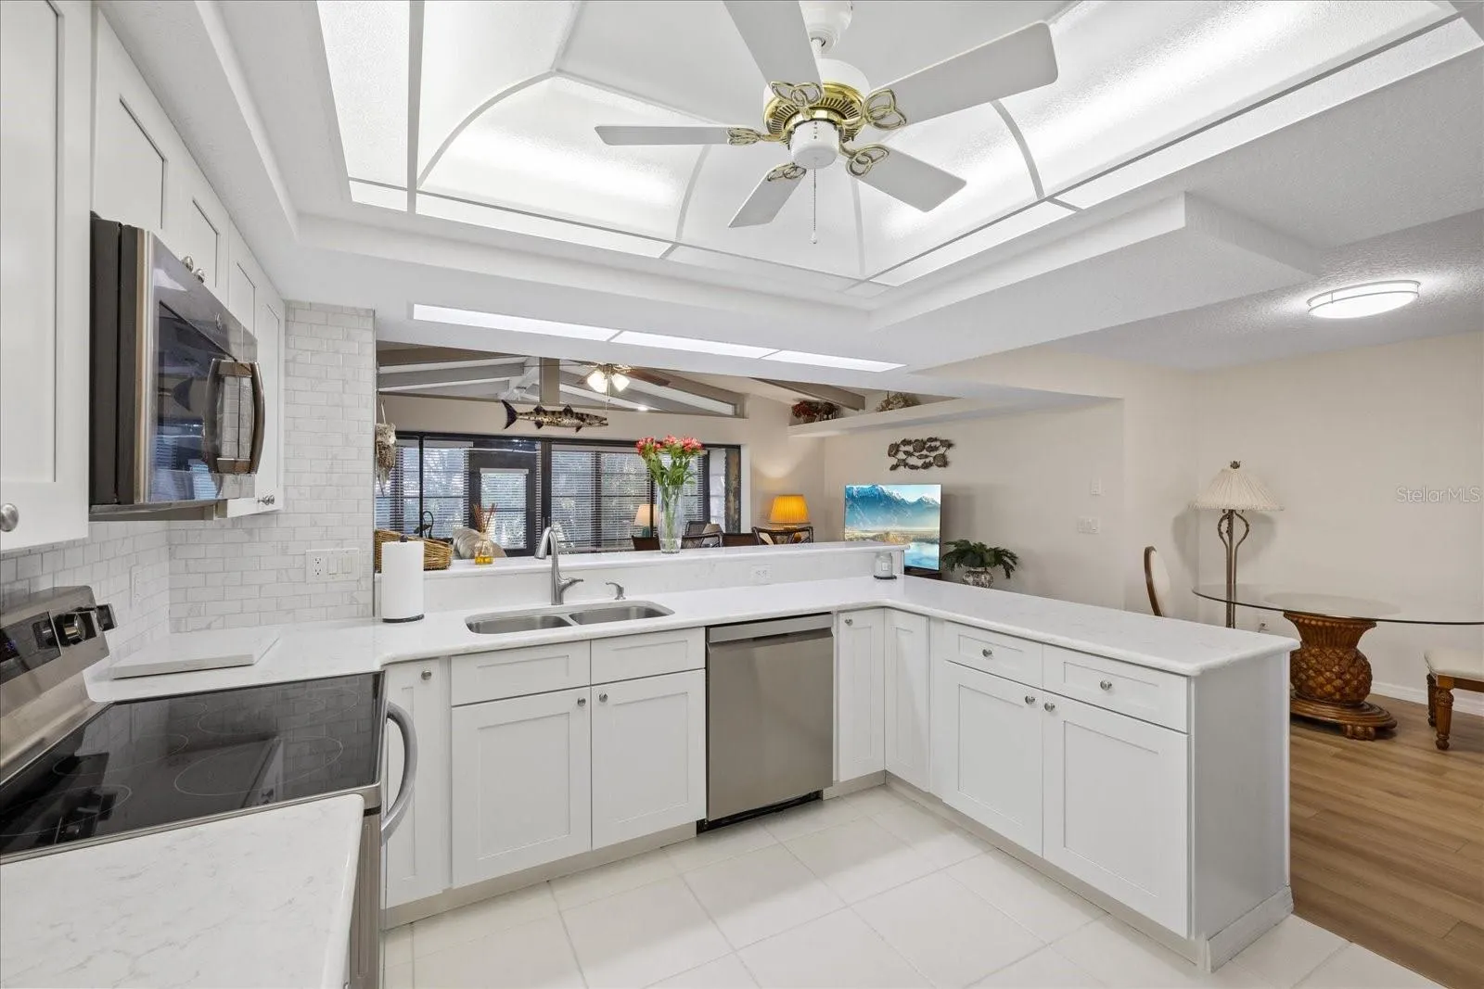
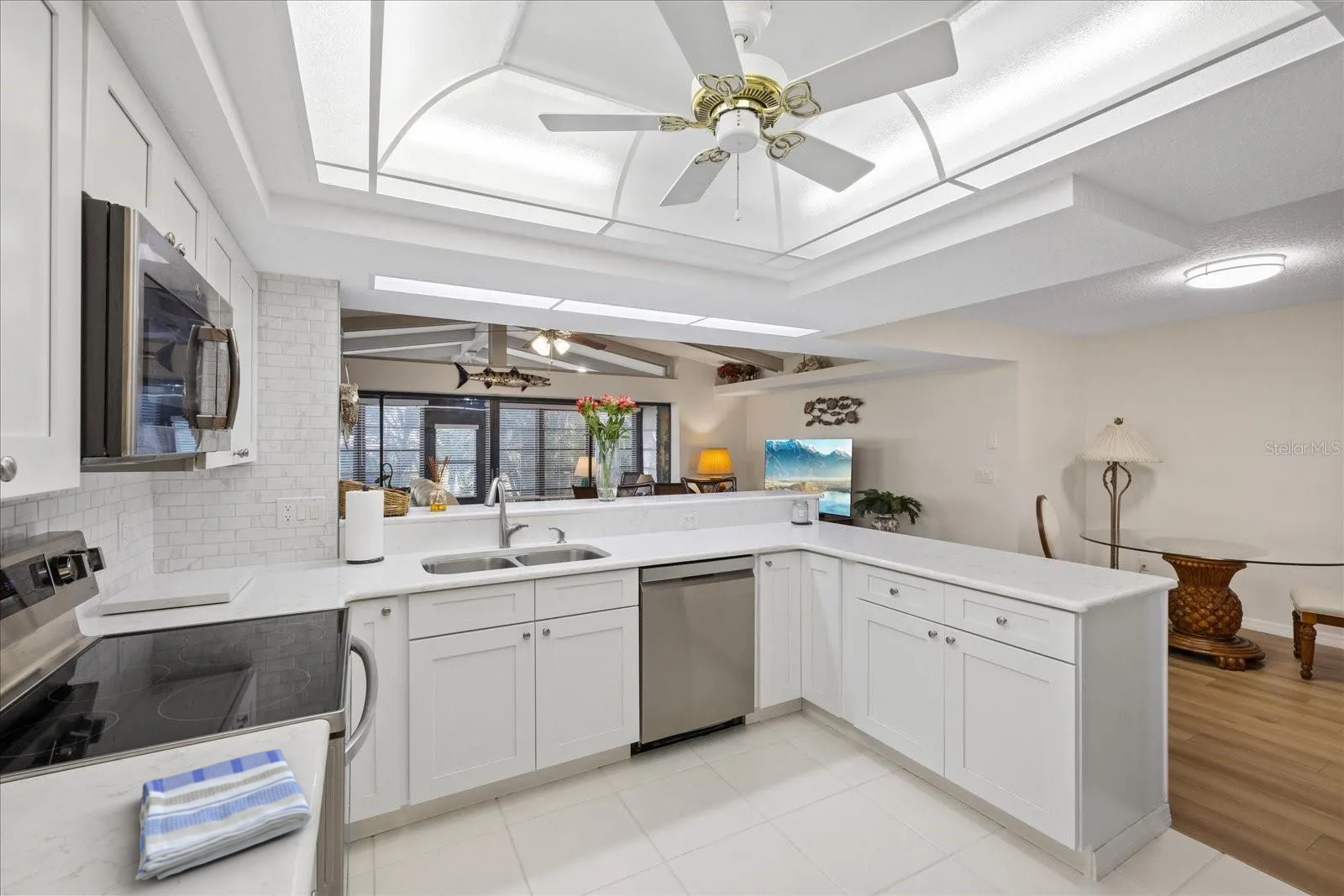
+ dish towel [134,748,312,881]
